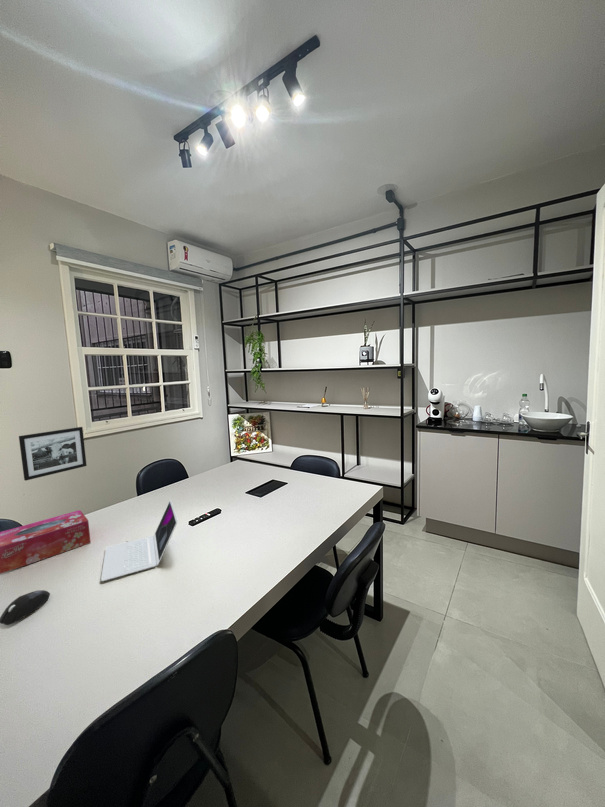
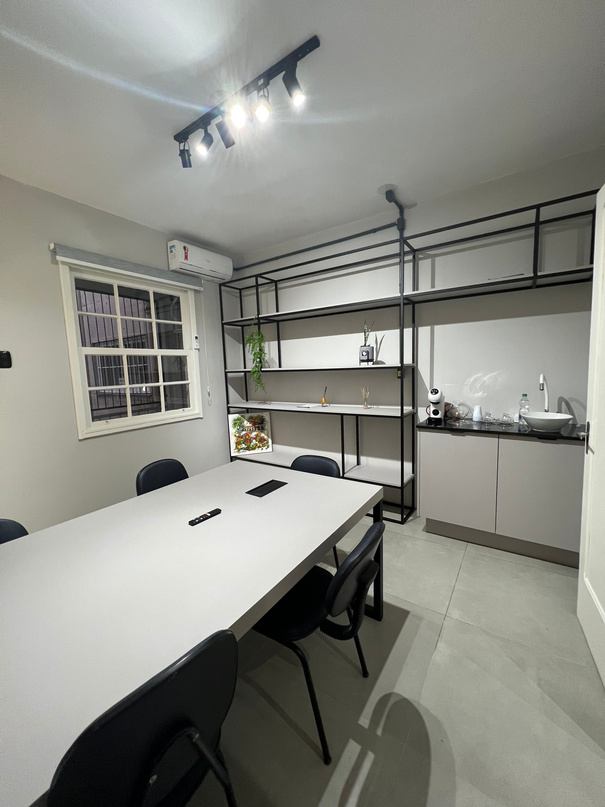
- tissue box [0,509,92,575]
- mouse [0,589,51,626]
- picture frame [18,426,88,482]
- laptop [100,498,179,582]
